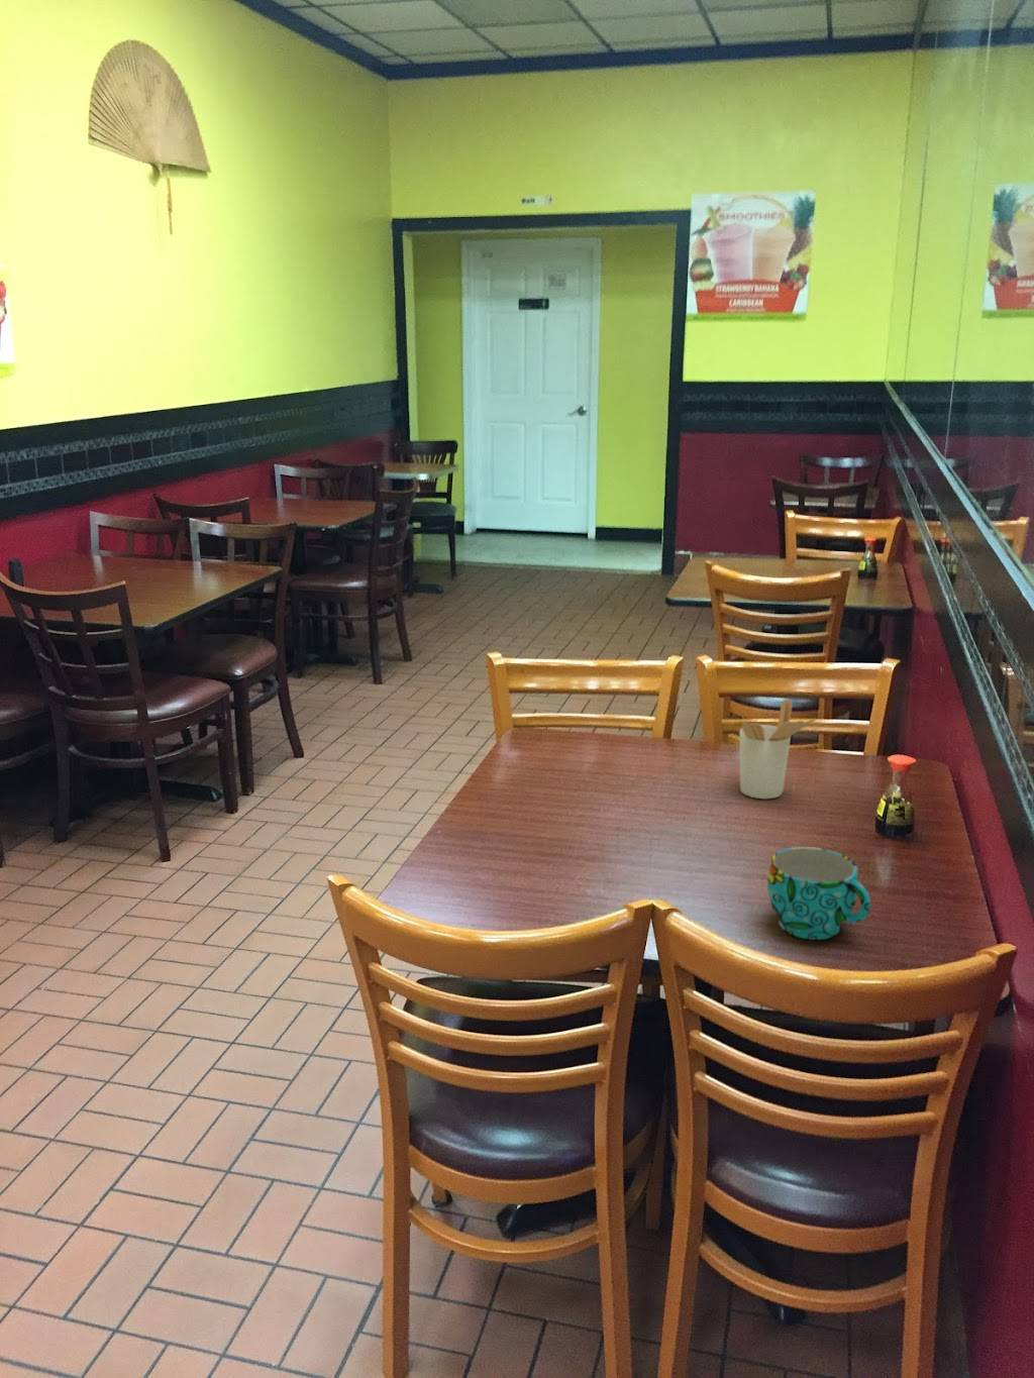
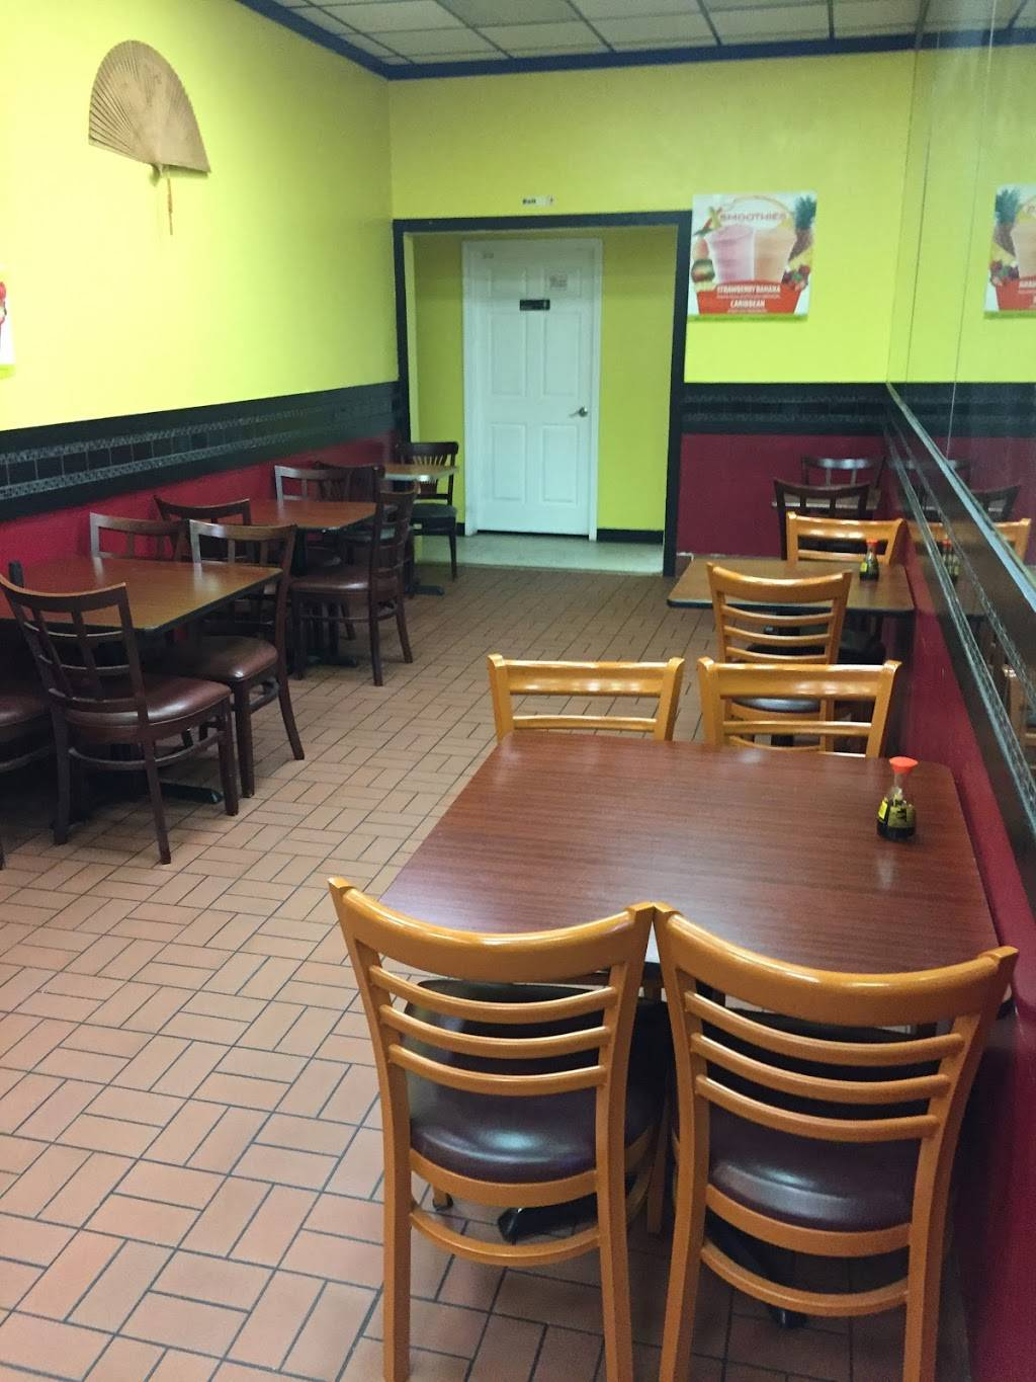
- cup [767,846,871,940]
- utensil holder [739,698,817,799]
